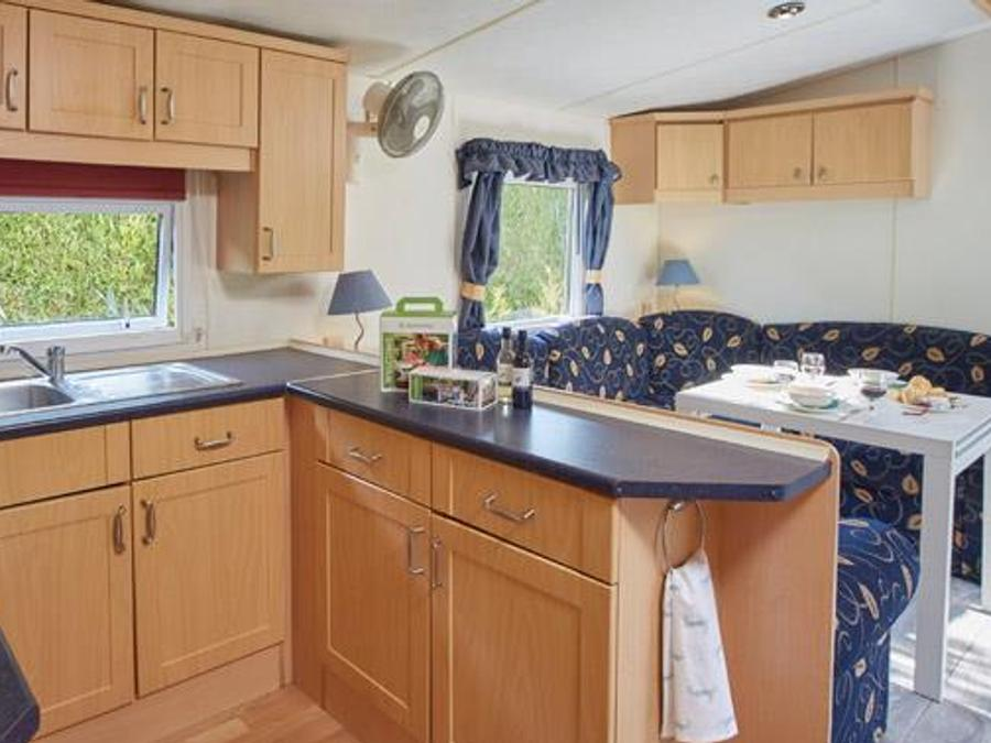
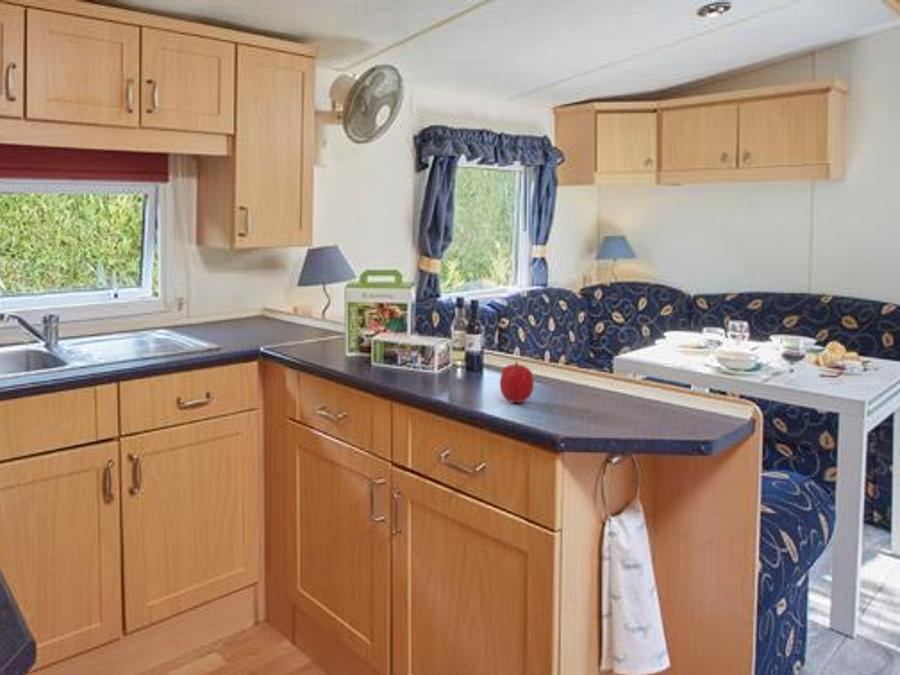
+ fruit [499,360,535,404]
